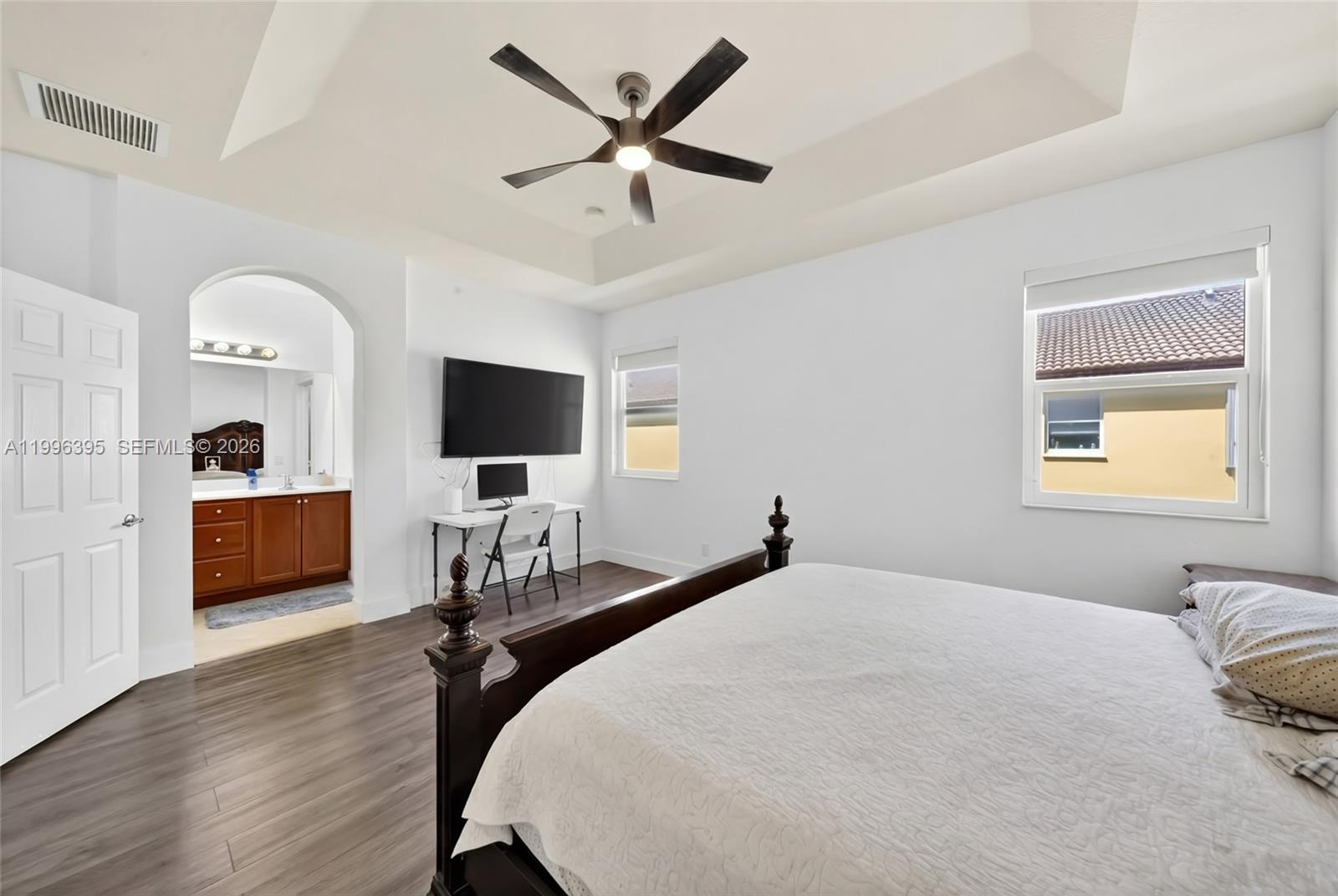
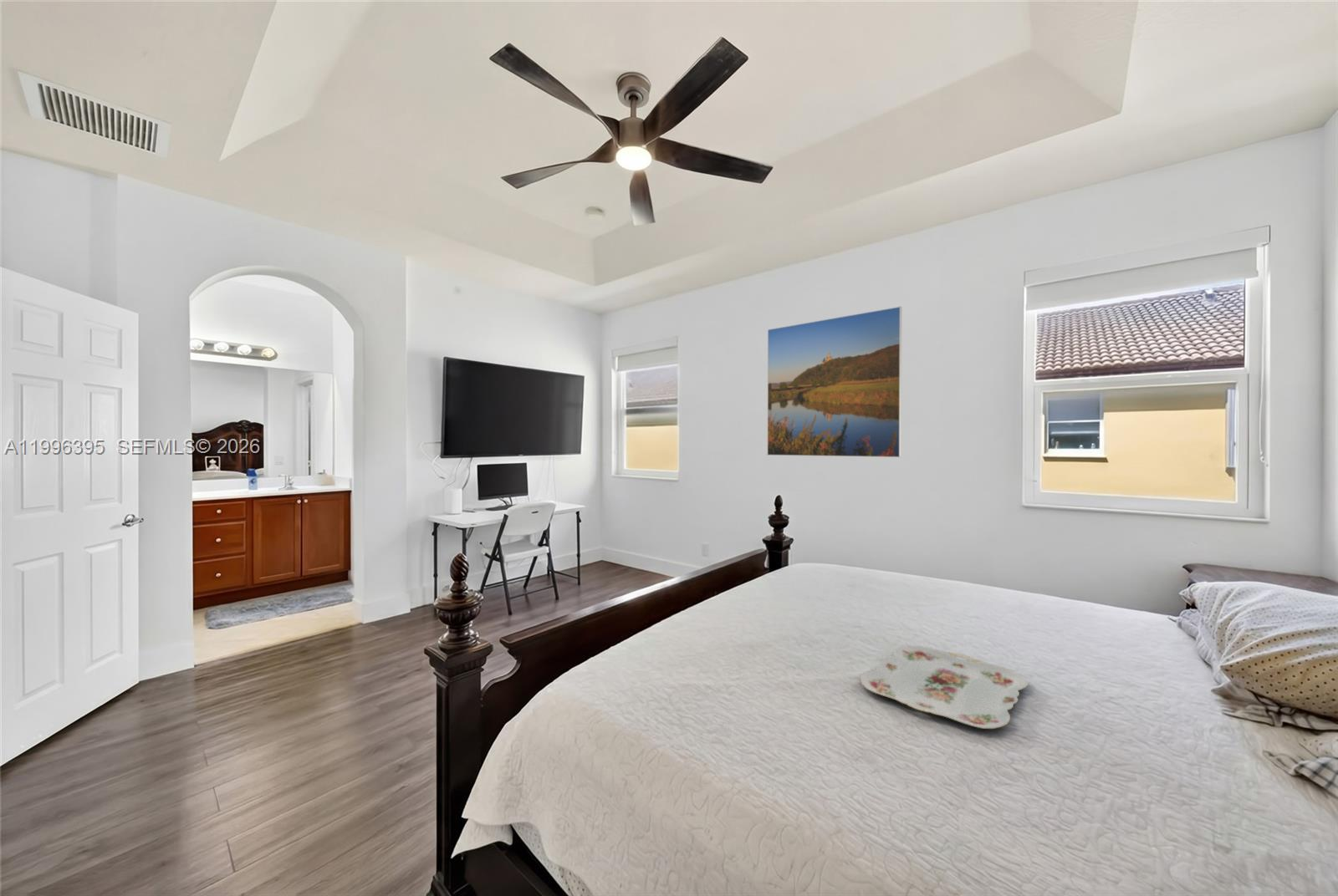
+ serving tray [860,644,1029,730]
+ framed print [767,306,902,458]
